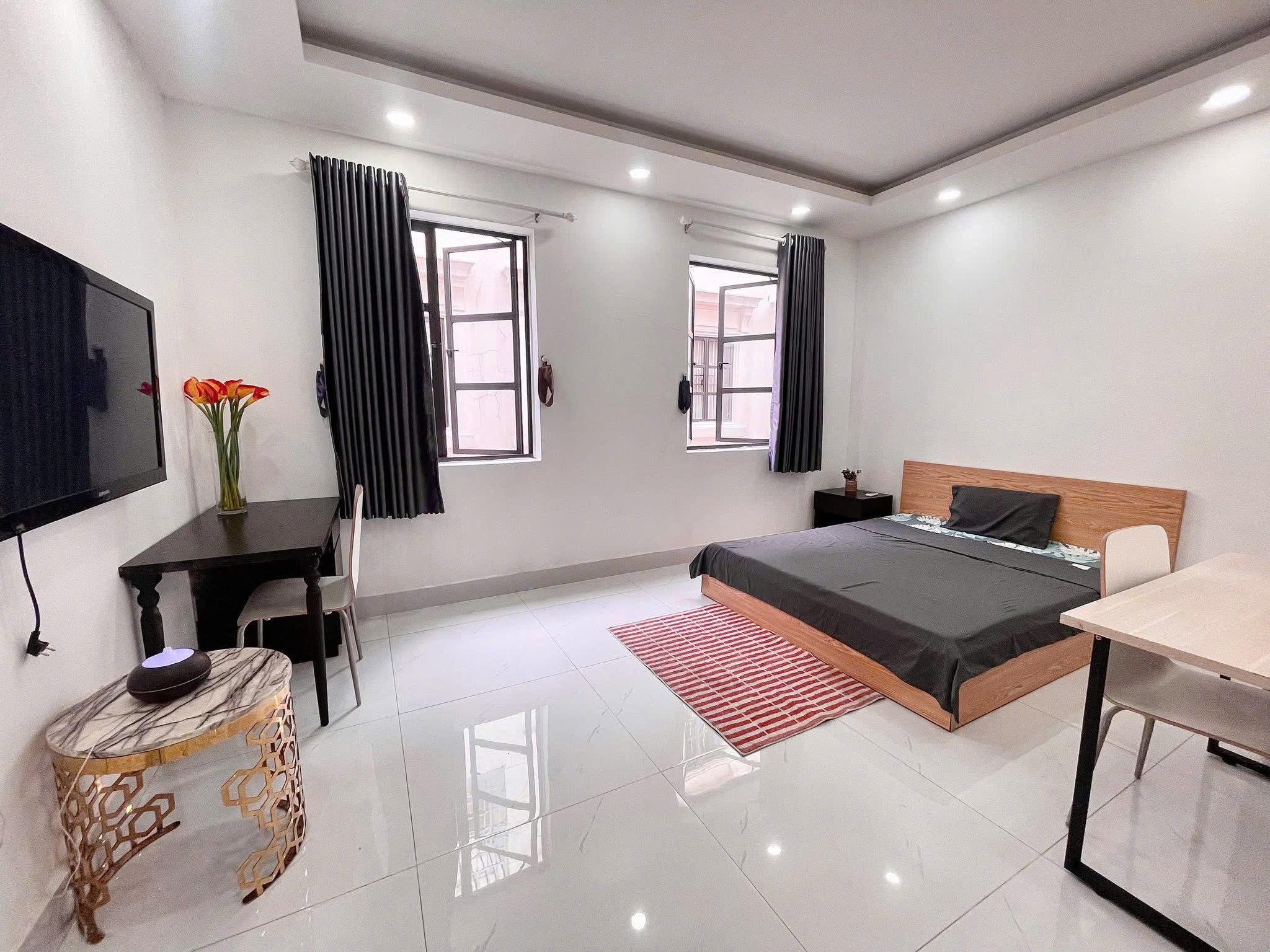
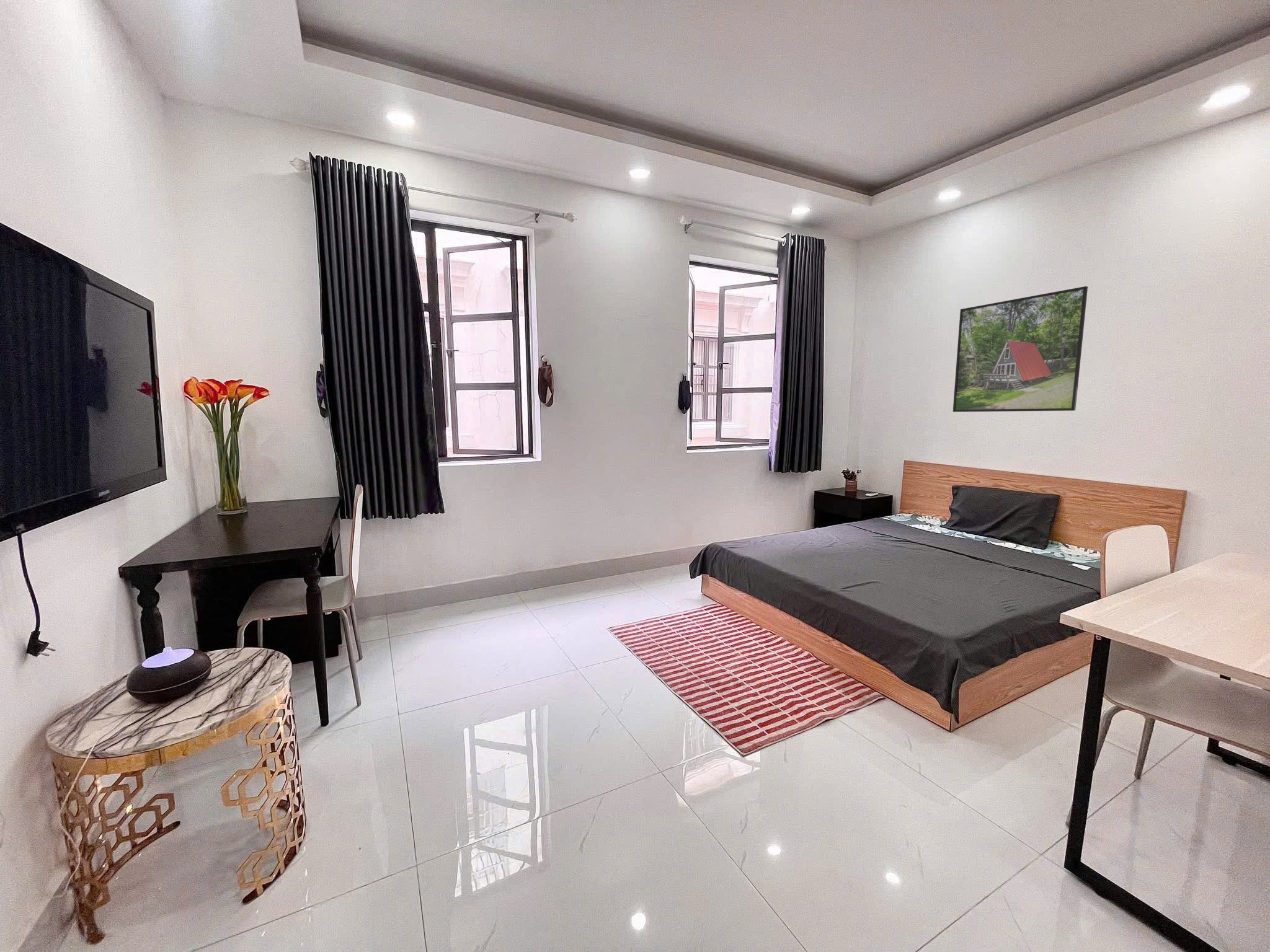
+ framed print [952,286,1088,413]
